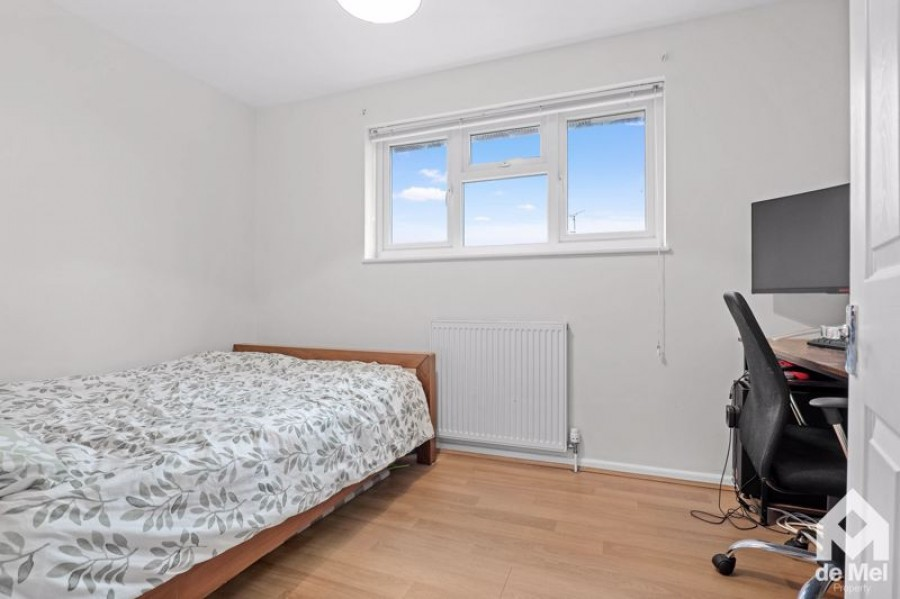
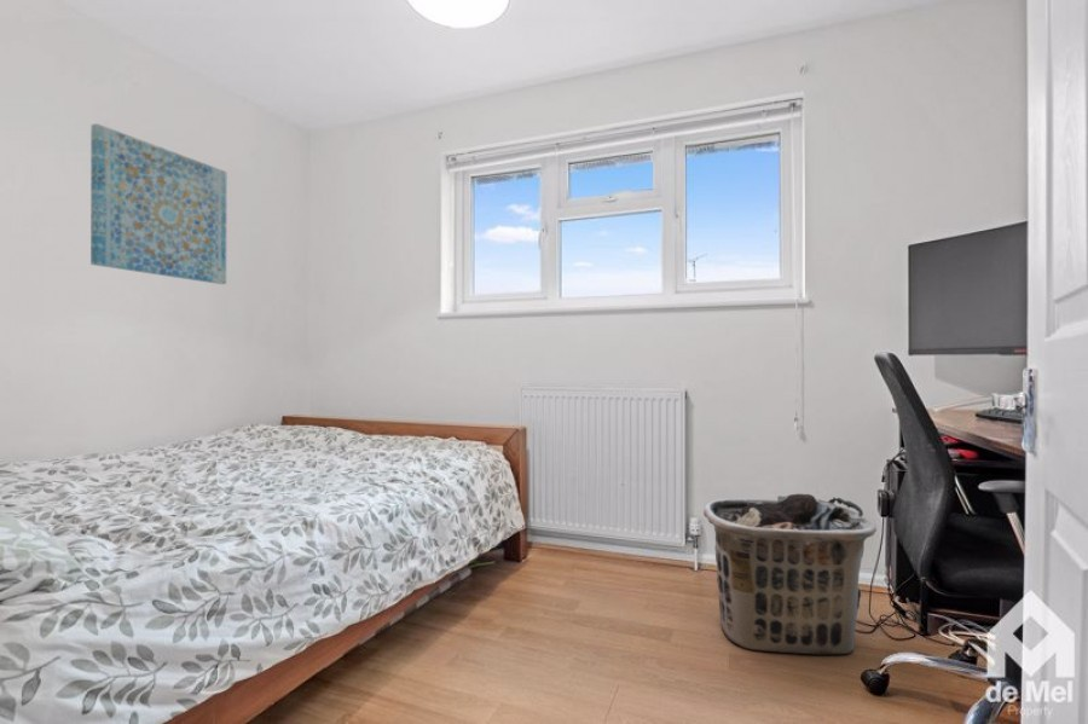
+ wall art [89,122,227,285]
+ clothes hamper [702,493,878,656]
